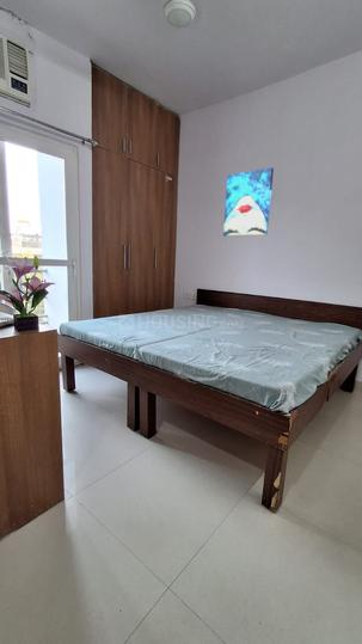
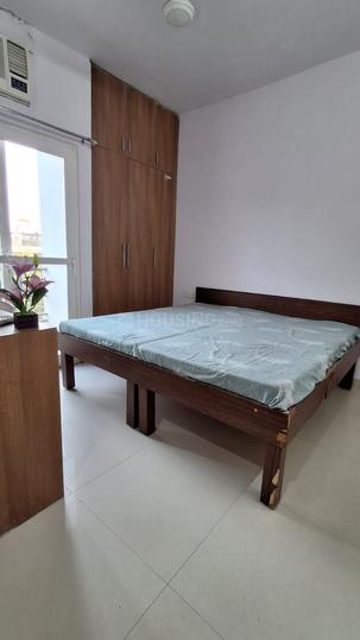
- wall art [222,166,275,238]
